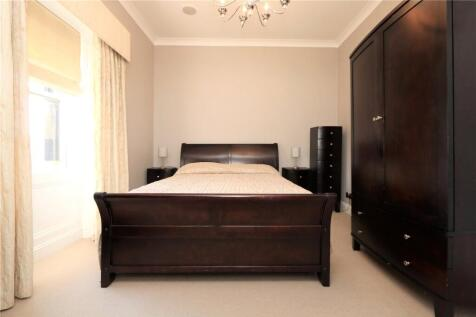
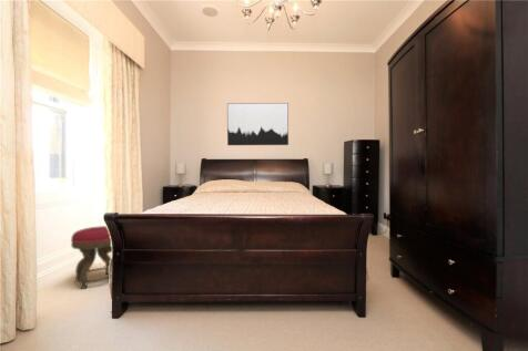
+ stool [70,225,113,290]
+ wall art [226,102,290,146]
